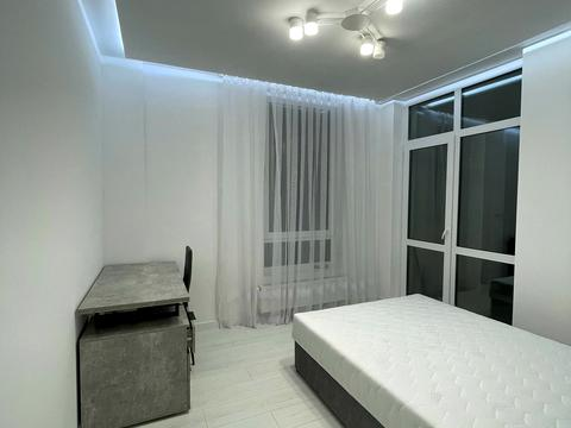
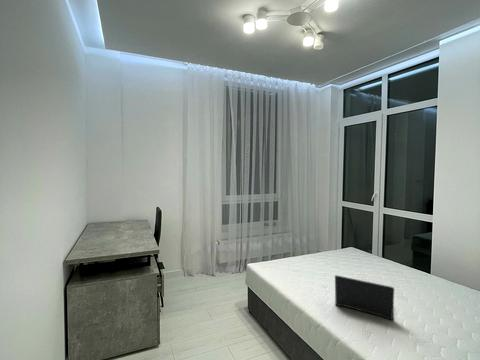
+ laptop [334,274,395,321]
